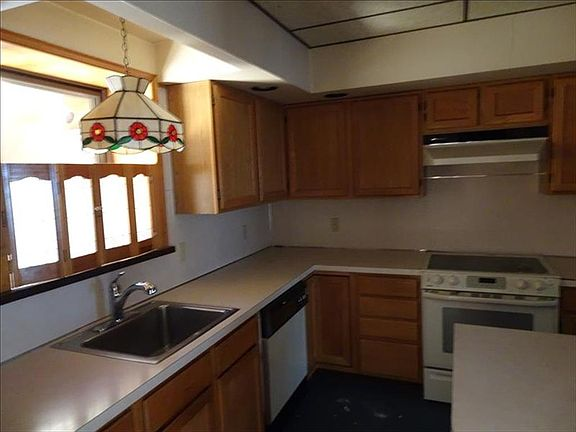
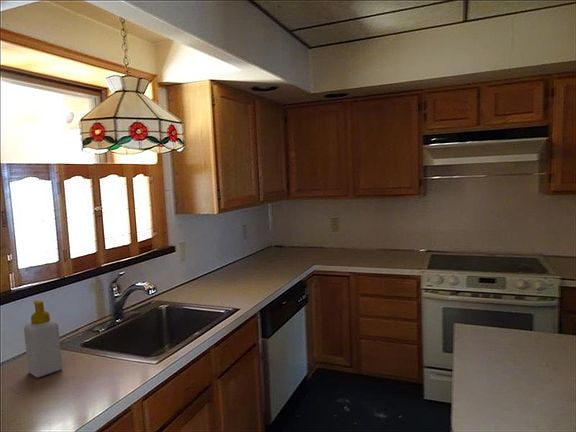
+ soap bottle [23,299,63,378]
